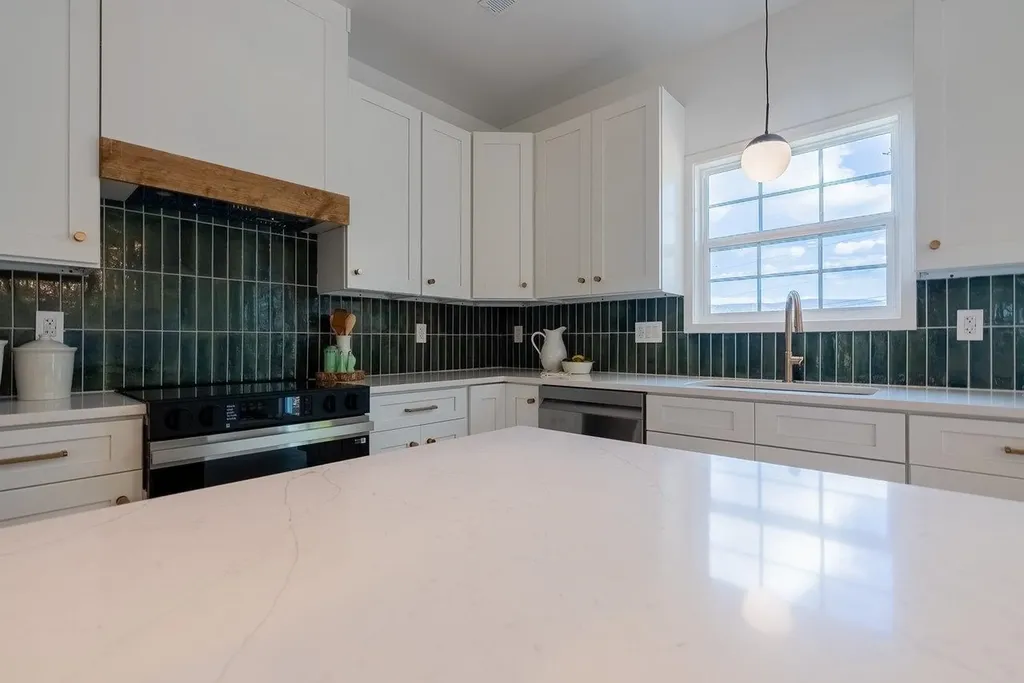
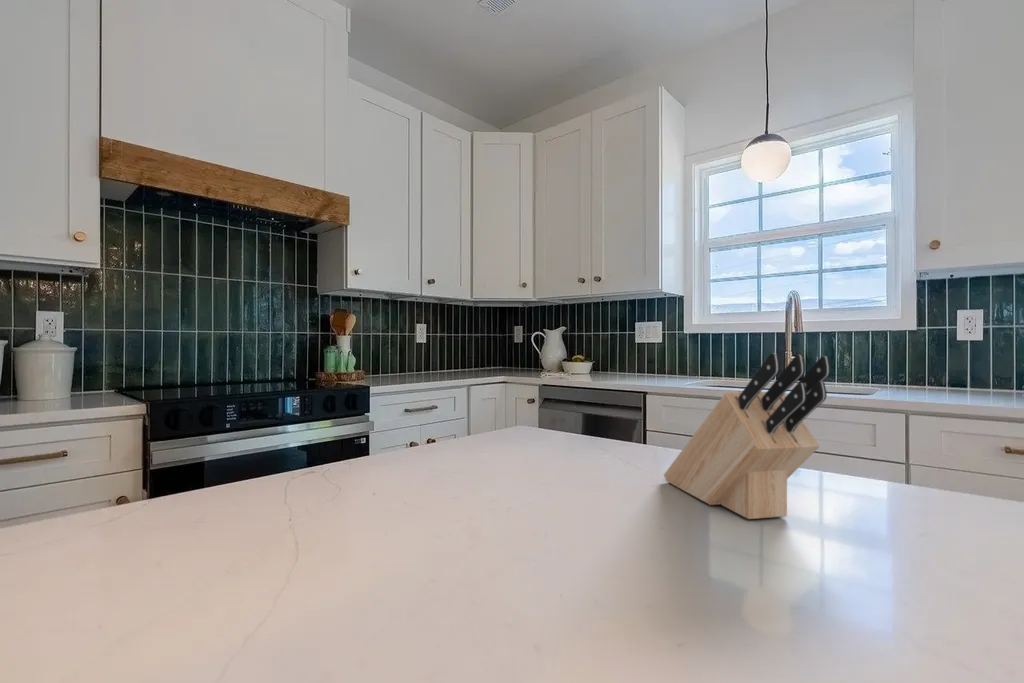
+ knife block [663,352,832,520]
